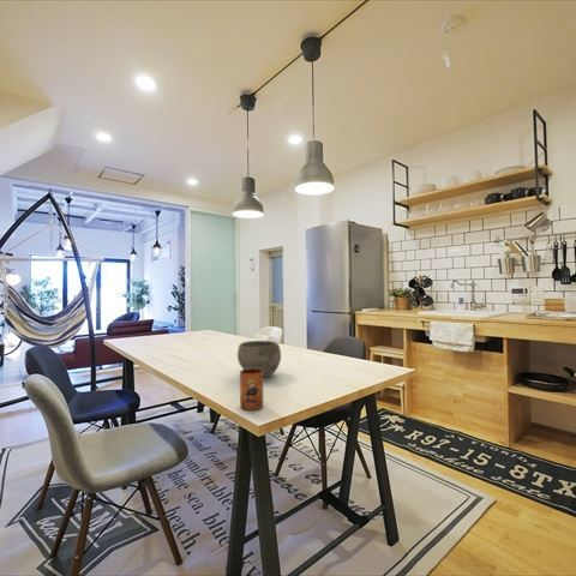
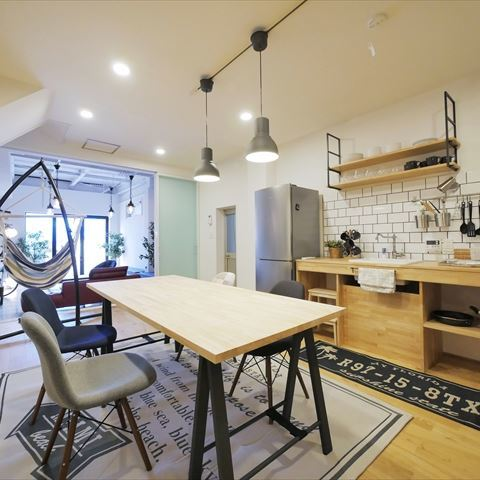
- bowl [236,340,282,378]
- mug [239,368,264,412]
